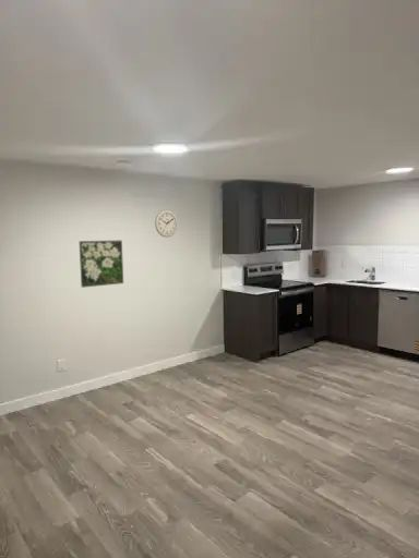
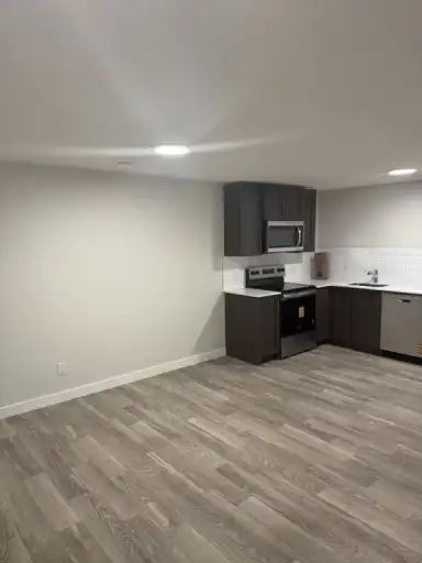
- wall clock [154,209,179,239]
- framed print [79,240,124,289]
